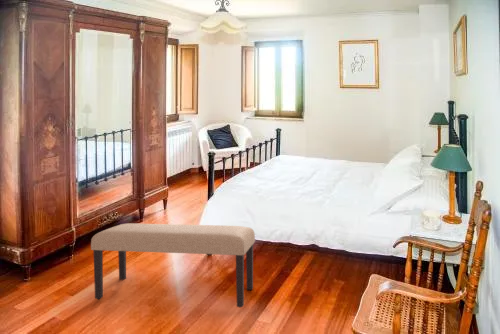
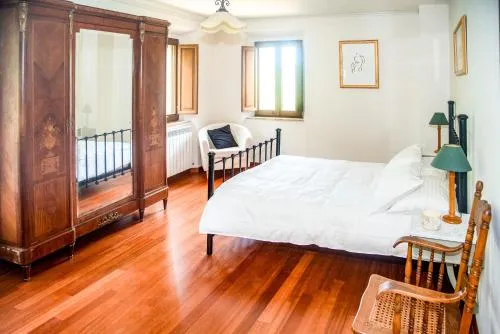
- bench [90,222,256,308]
